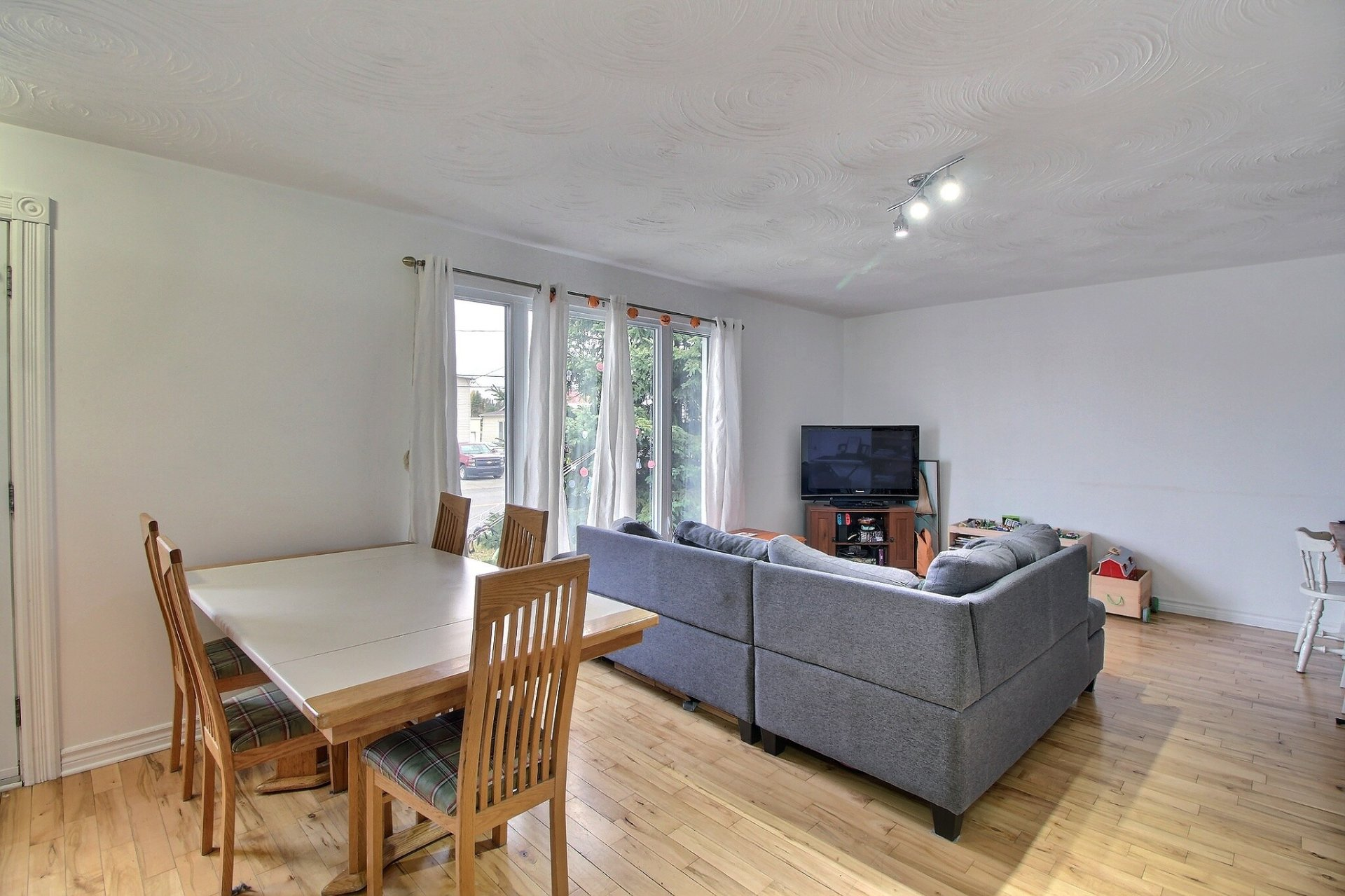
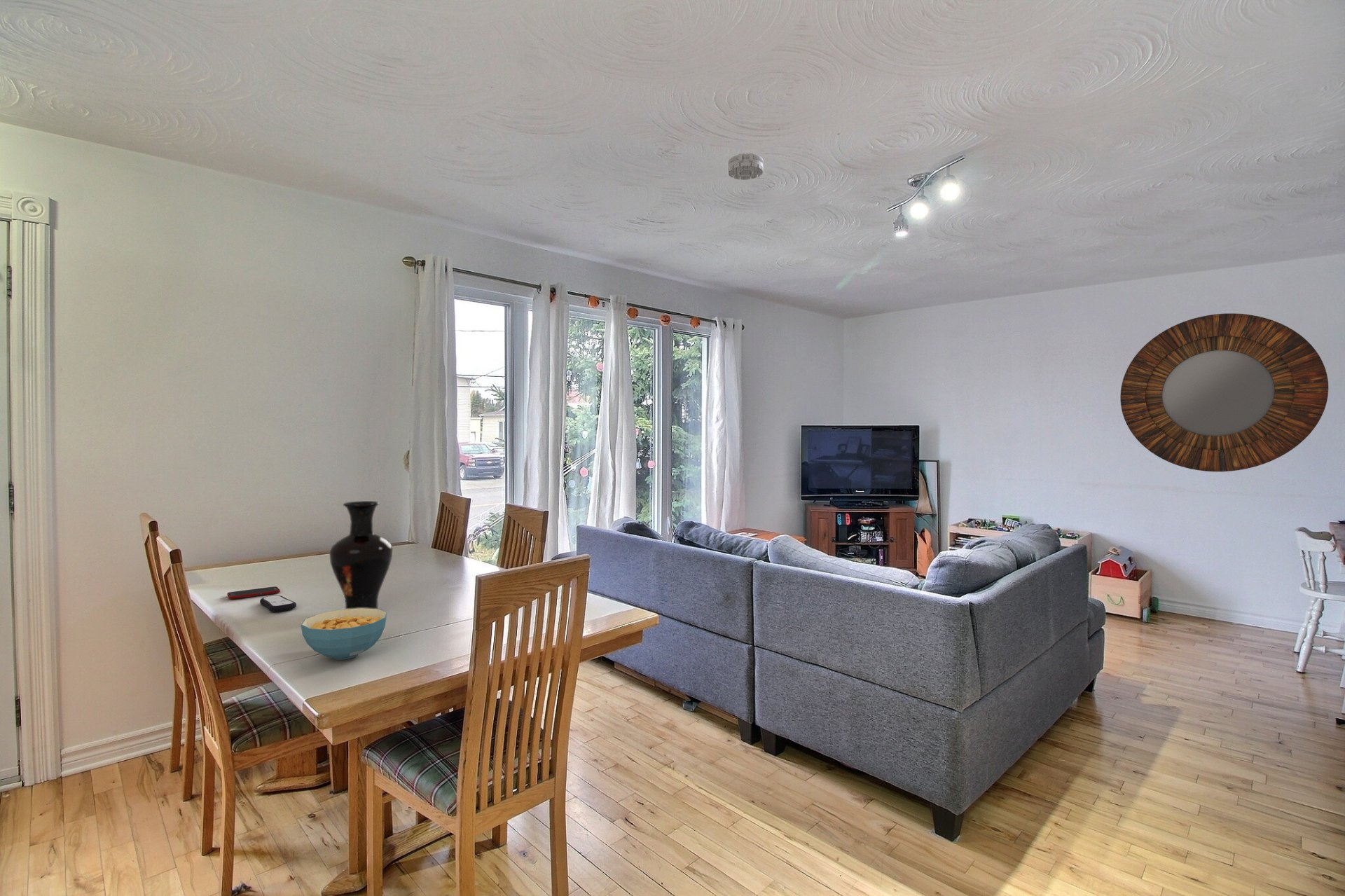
+ smoke detector [727,153,764,181]
+ cereal bowl [301,608,388,661]
+ vase [329,500,393,609]
+ cell phone [226,586,281,600]
+ remote control [259,595,297,613]
+ home mirror [1119,312,1329,472]
